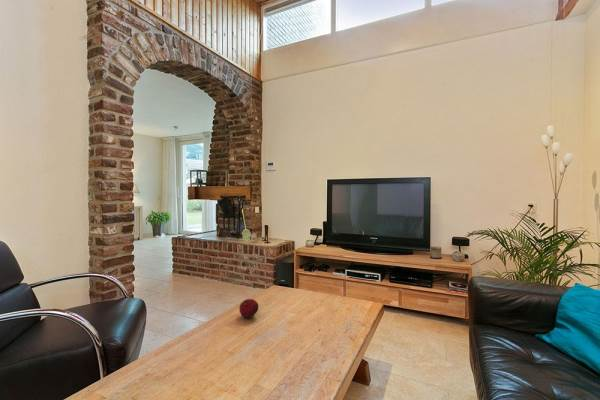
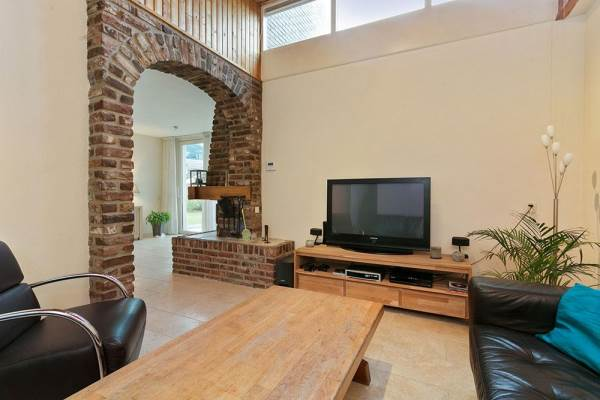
- fruit [238,298,259,319]
